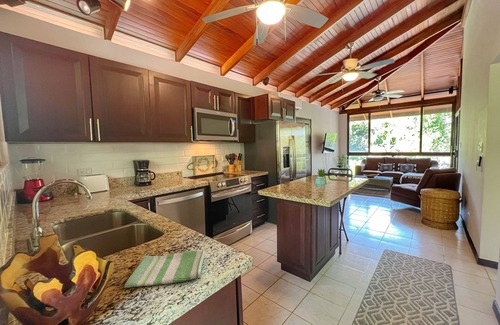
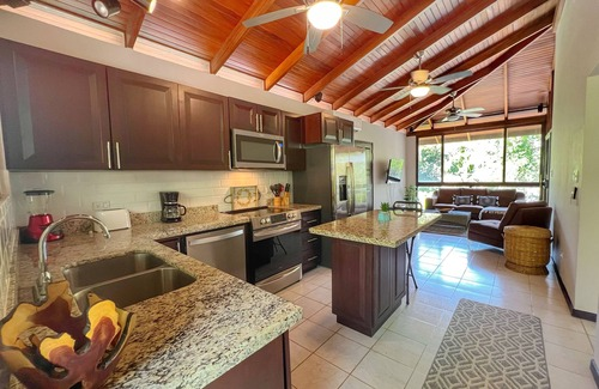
- dish towel [124,249,206,289]
